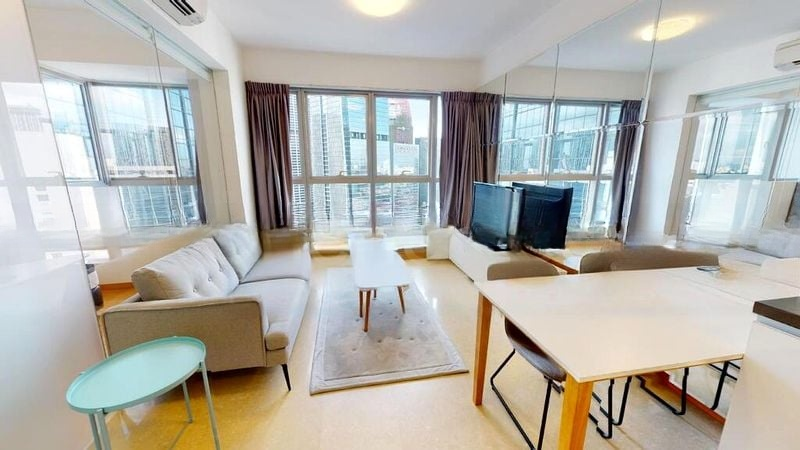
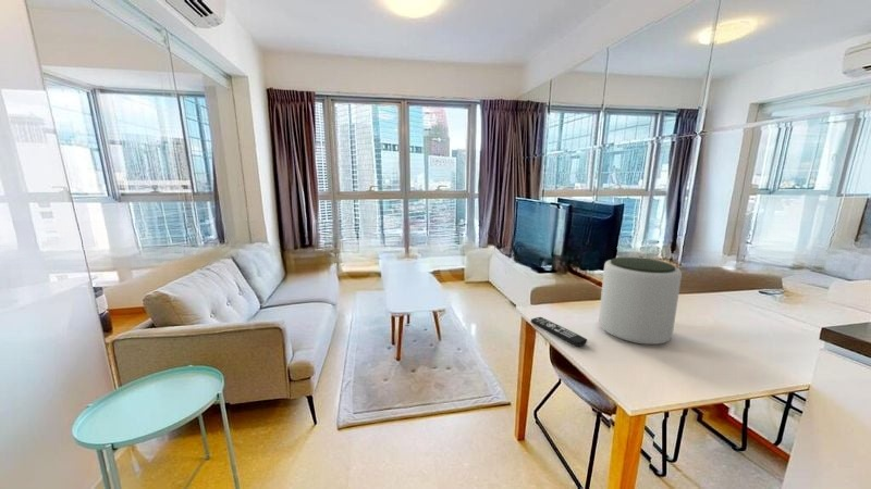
+ plant pot [598,256,683,346]
+ remote control [530,316,588,348]
